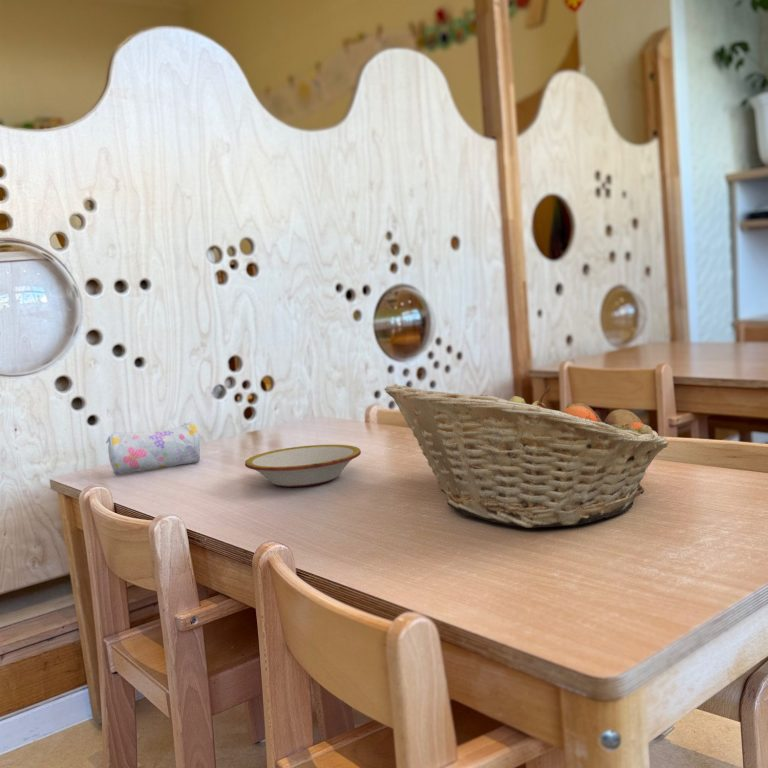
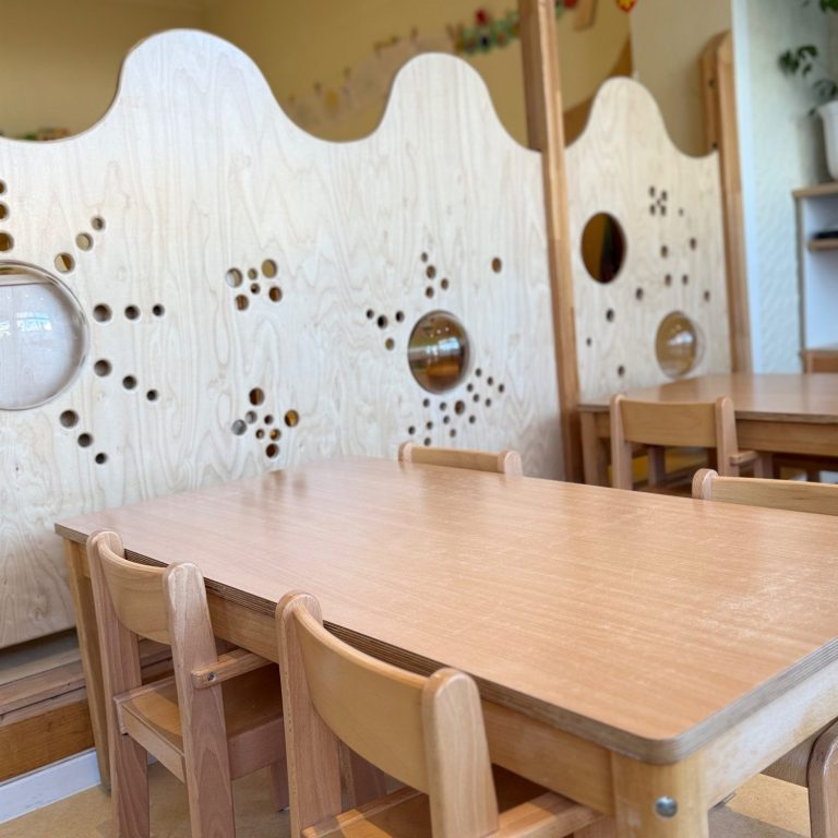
- fruit basket [384,383,669,529]
- pencil case [105,422,201,475]
- bowl [244,444,362,488]
